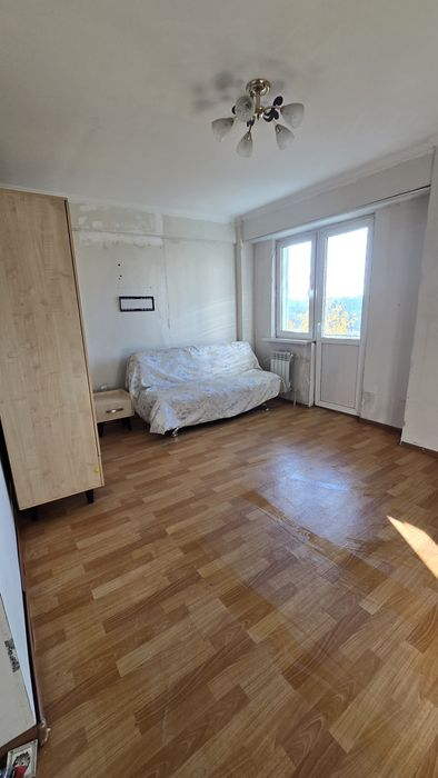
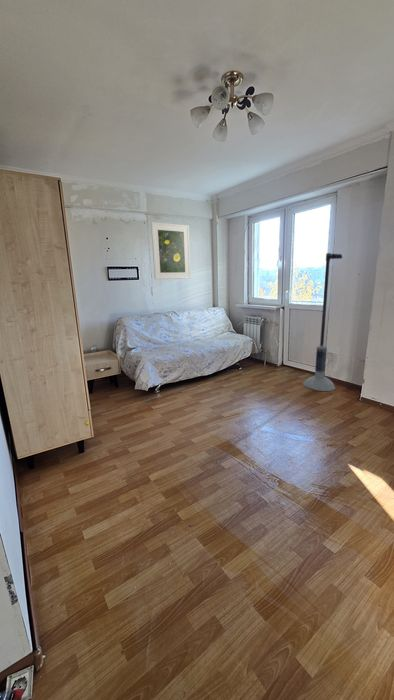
+ floor lamp [302,252,343,392]
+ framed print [150,221,192,280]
